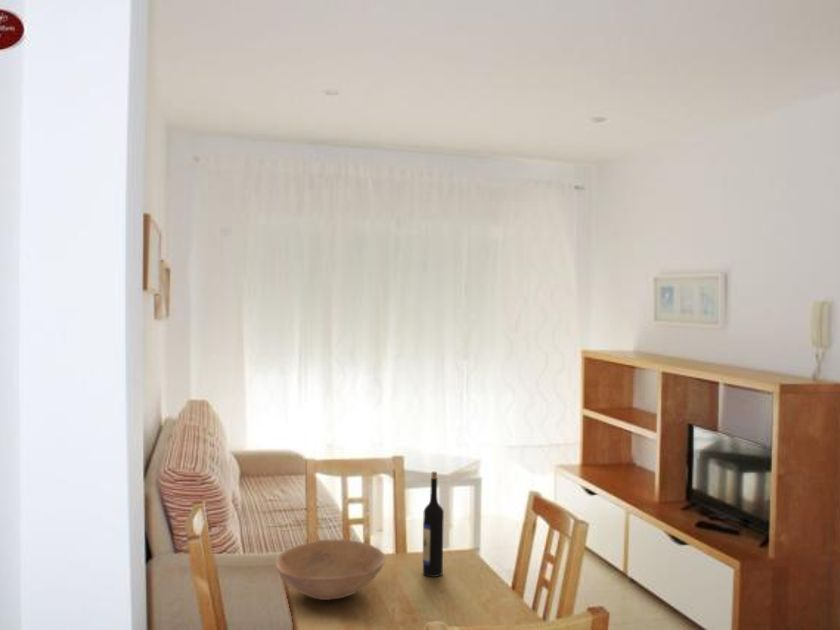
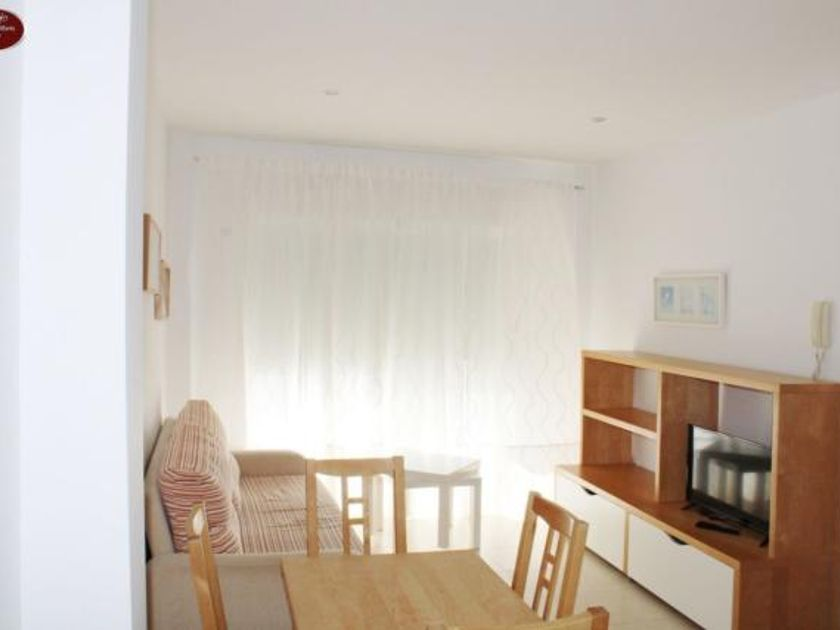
- bowl [274,539,387,601]
- wine bottle [422,471,445,578]
